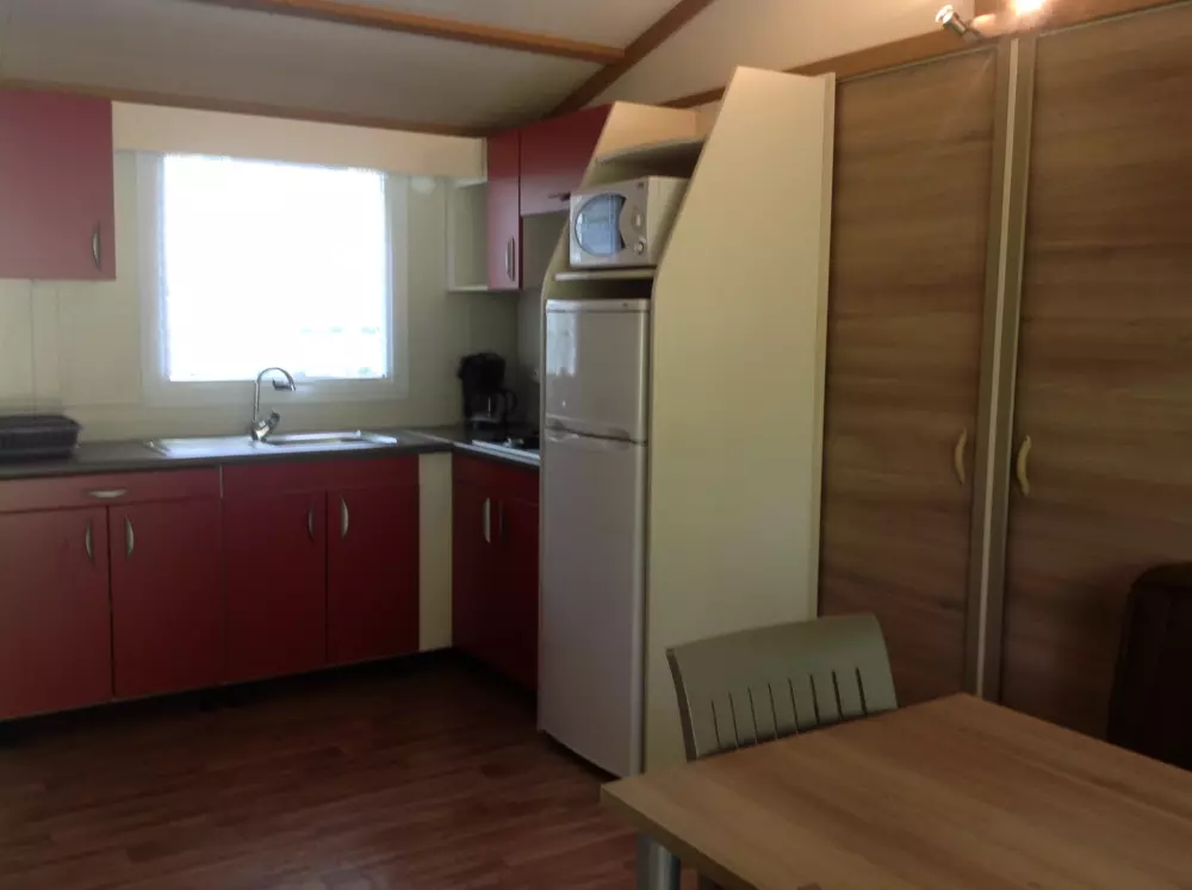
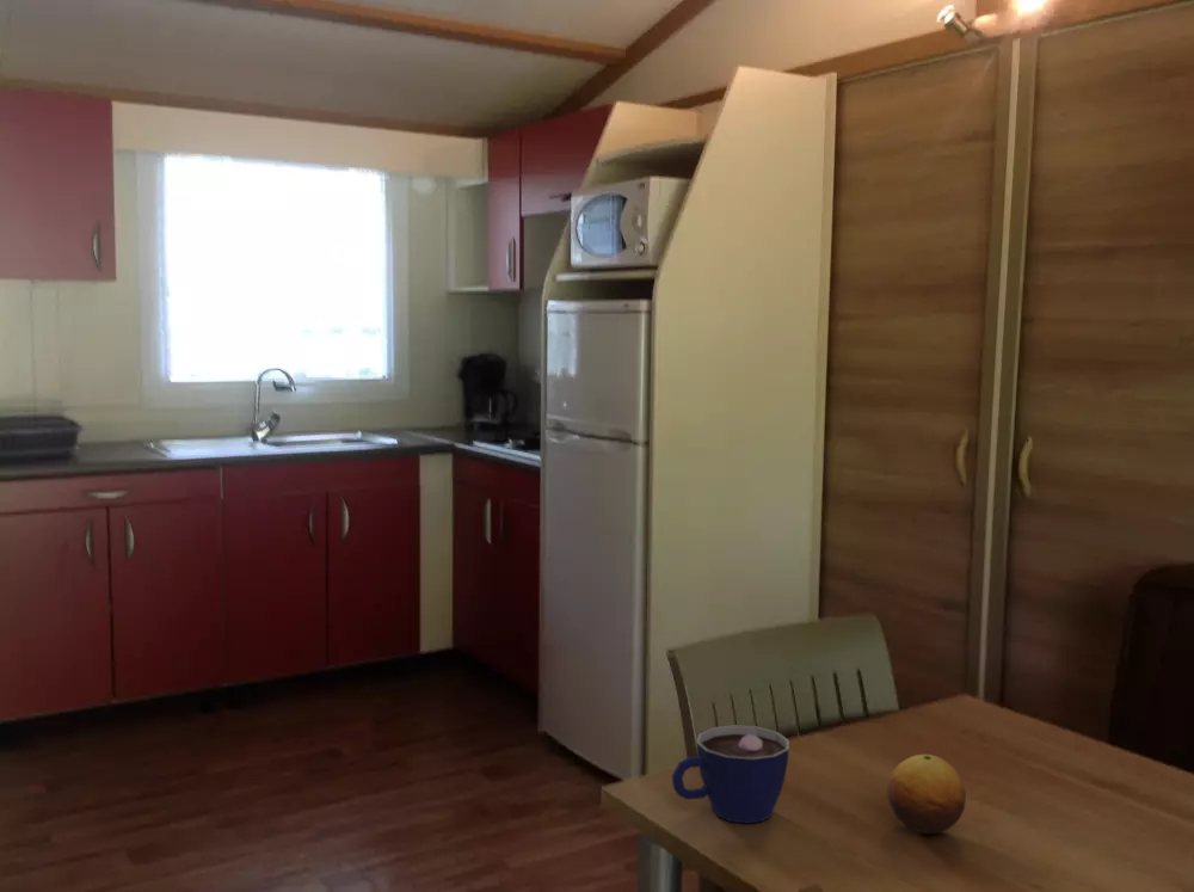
+ cup [671,724,790,825]
+ fruit [886,753,967,835]
